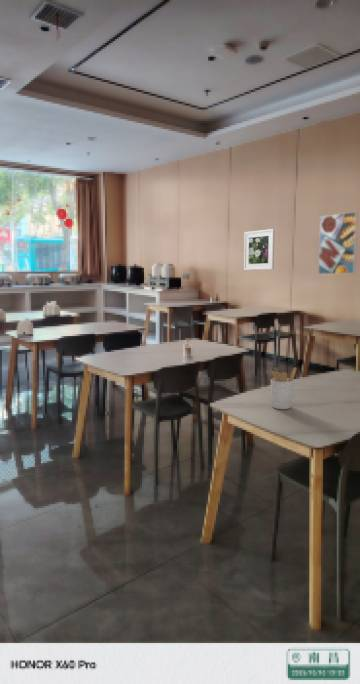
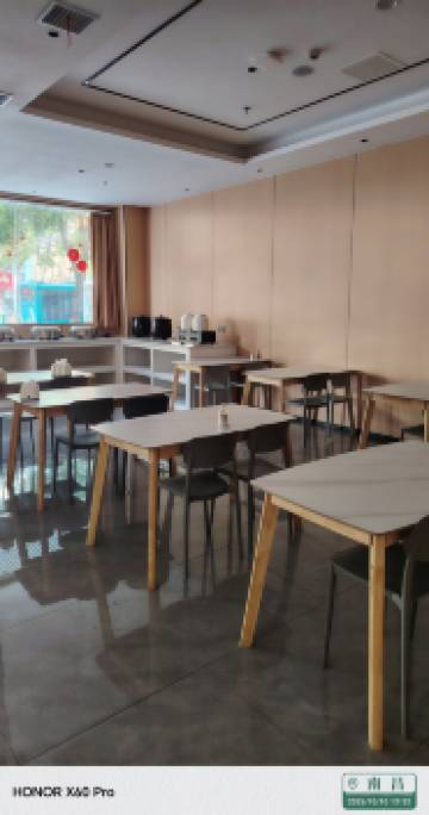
- utensil holder [265,366,298,410]
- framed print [243,228,275,271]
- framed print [317,211,359,275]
